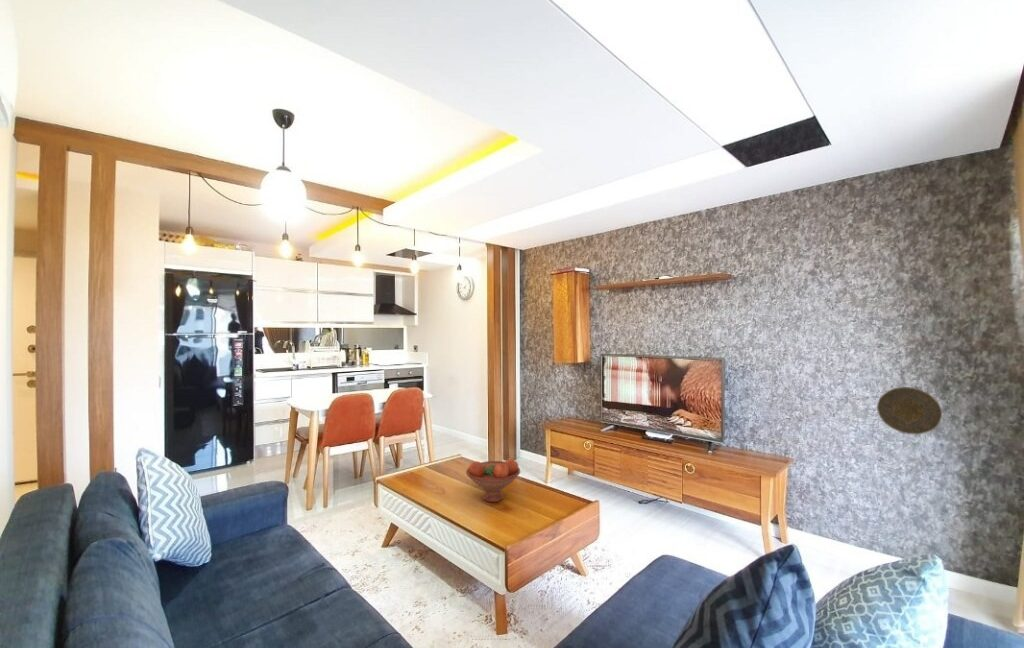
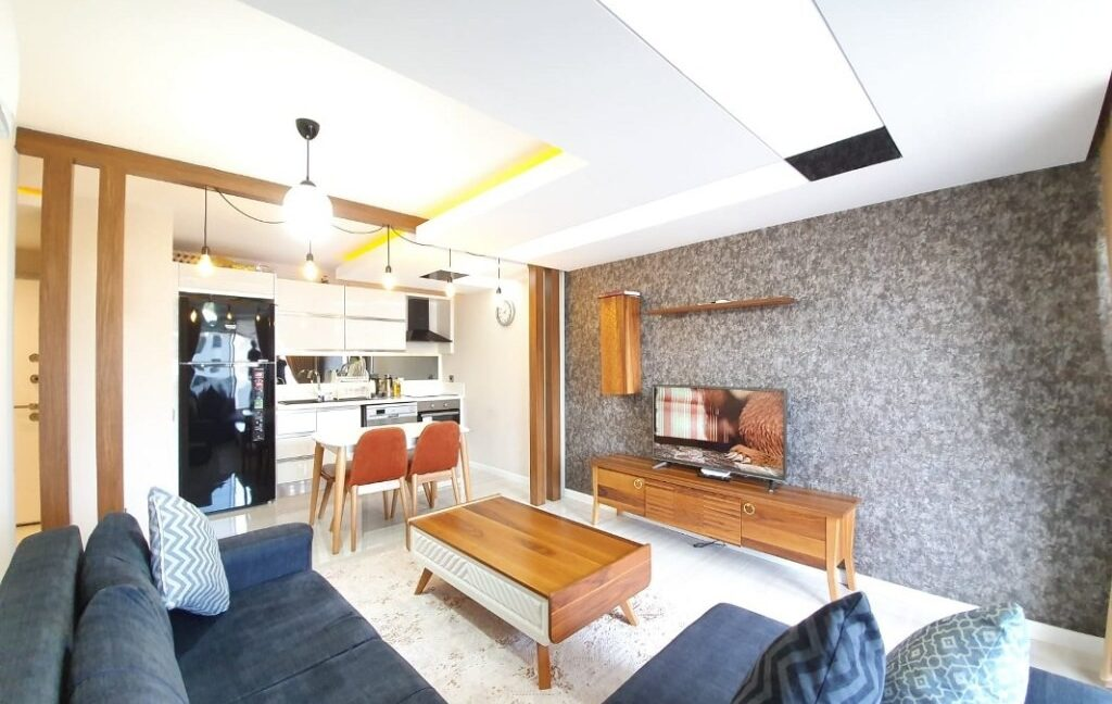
- decorative plate [876,386,943,435]
- fruit bowl [465,458,521,503]
